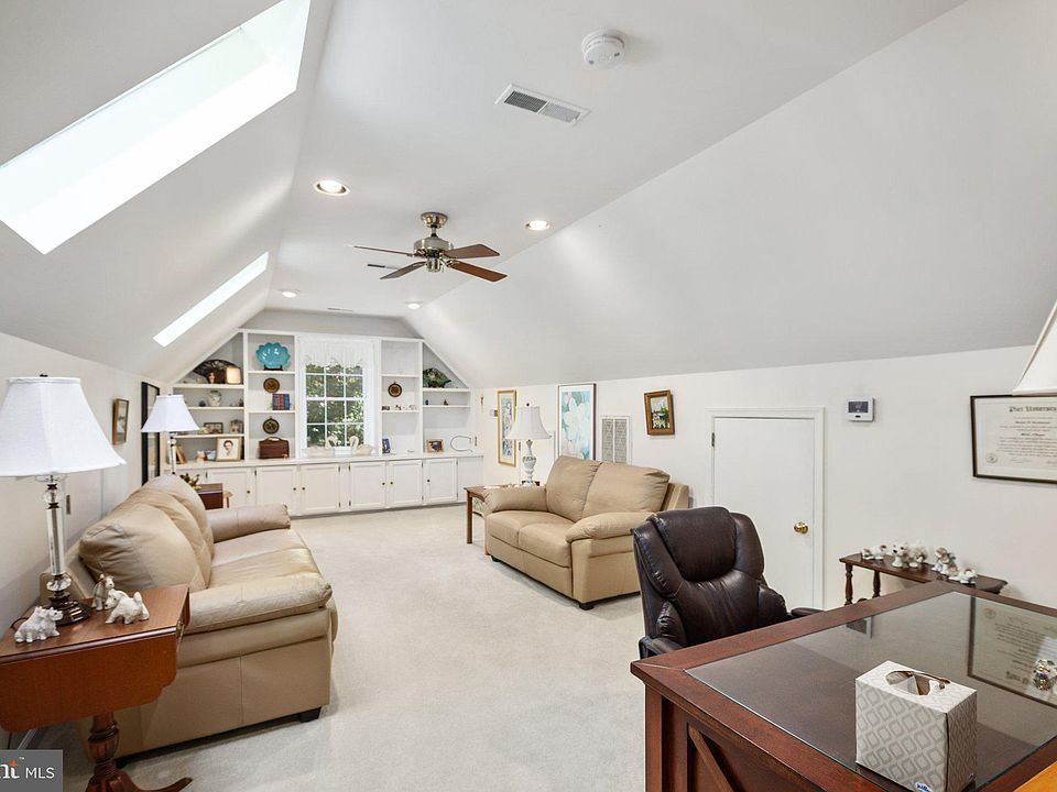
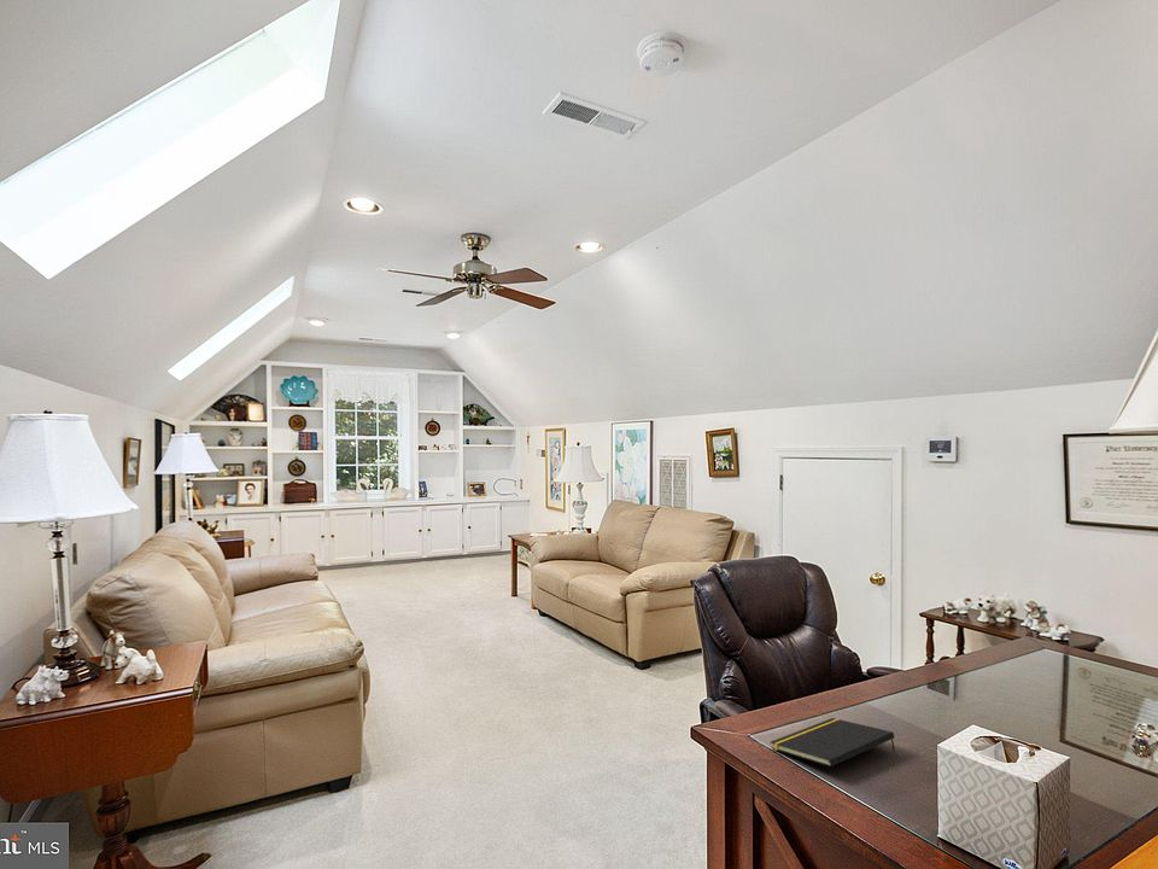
+ notepad [770,717,896,768]
